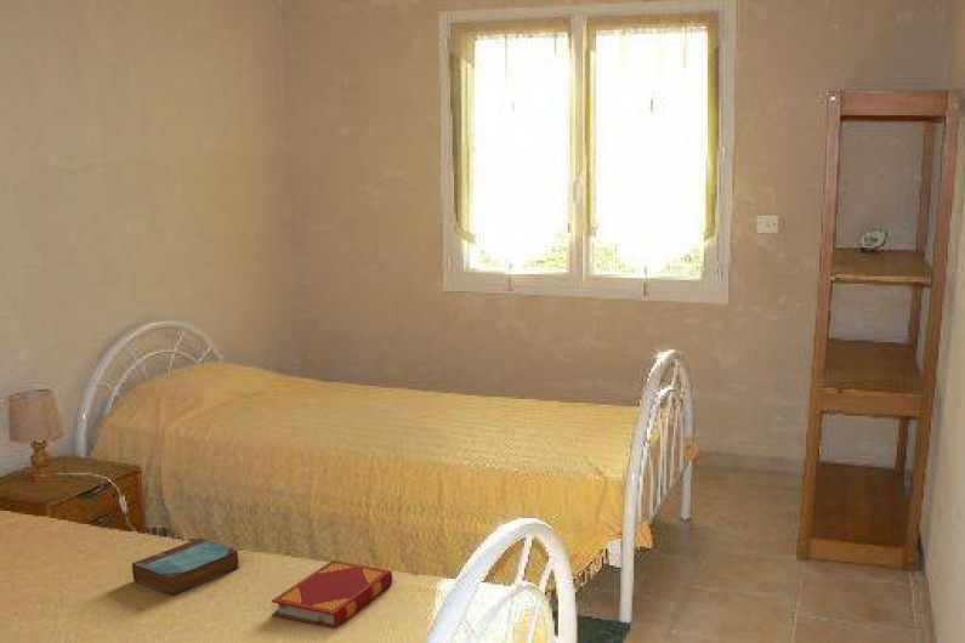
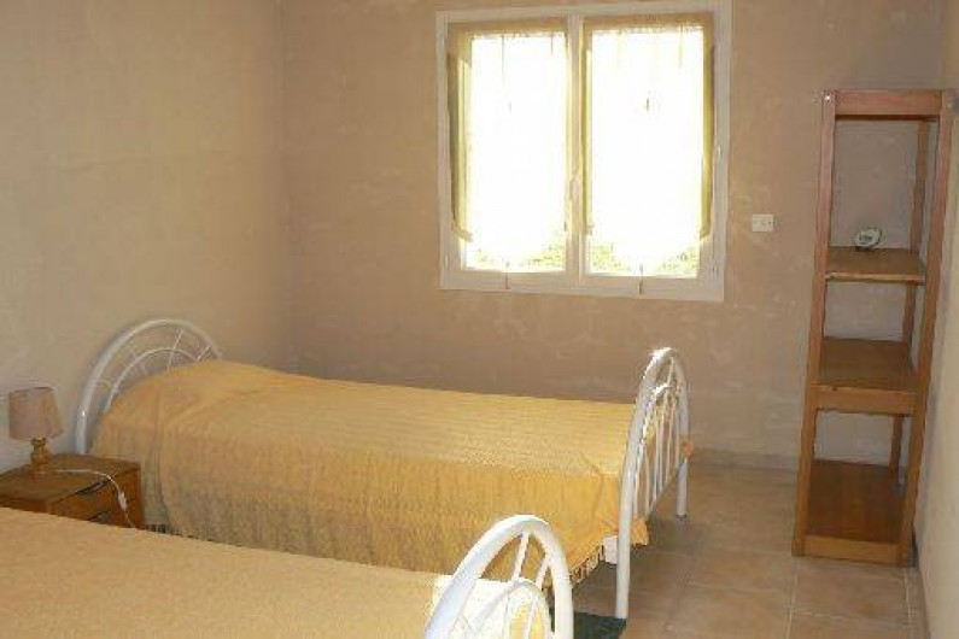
- book [131,536,240,597]
- hardback book [271,559,393,630]
